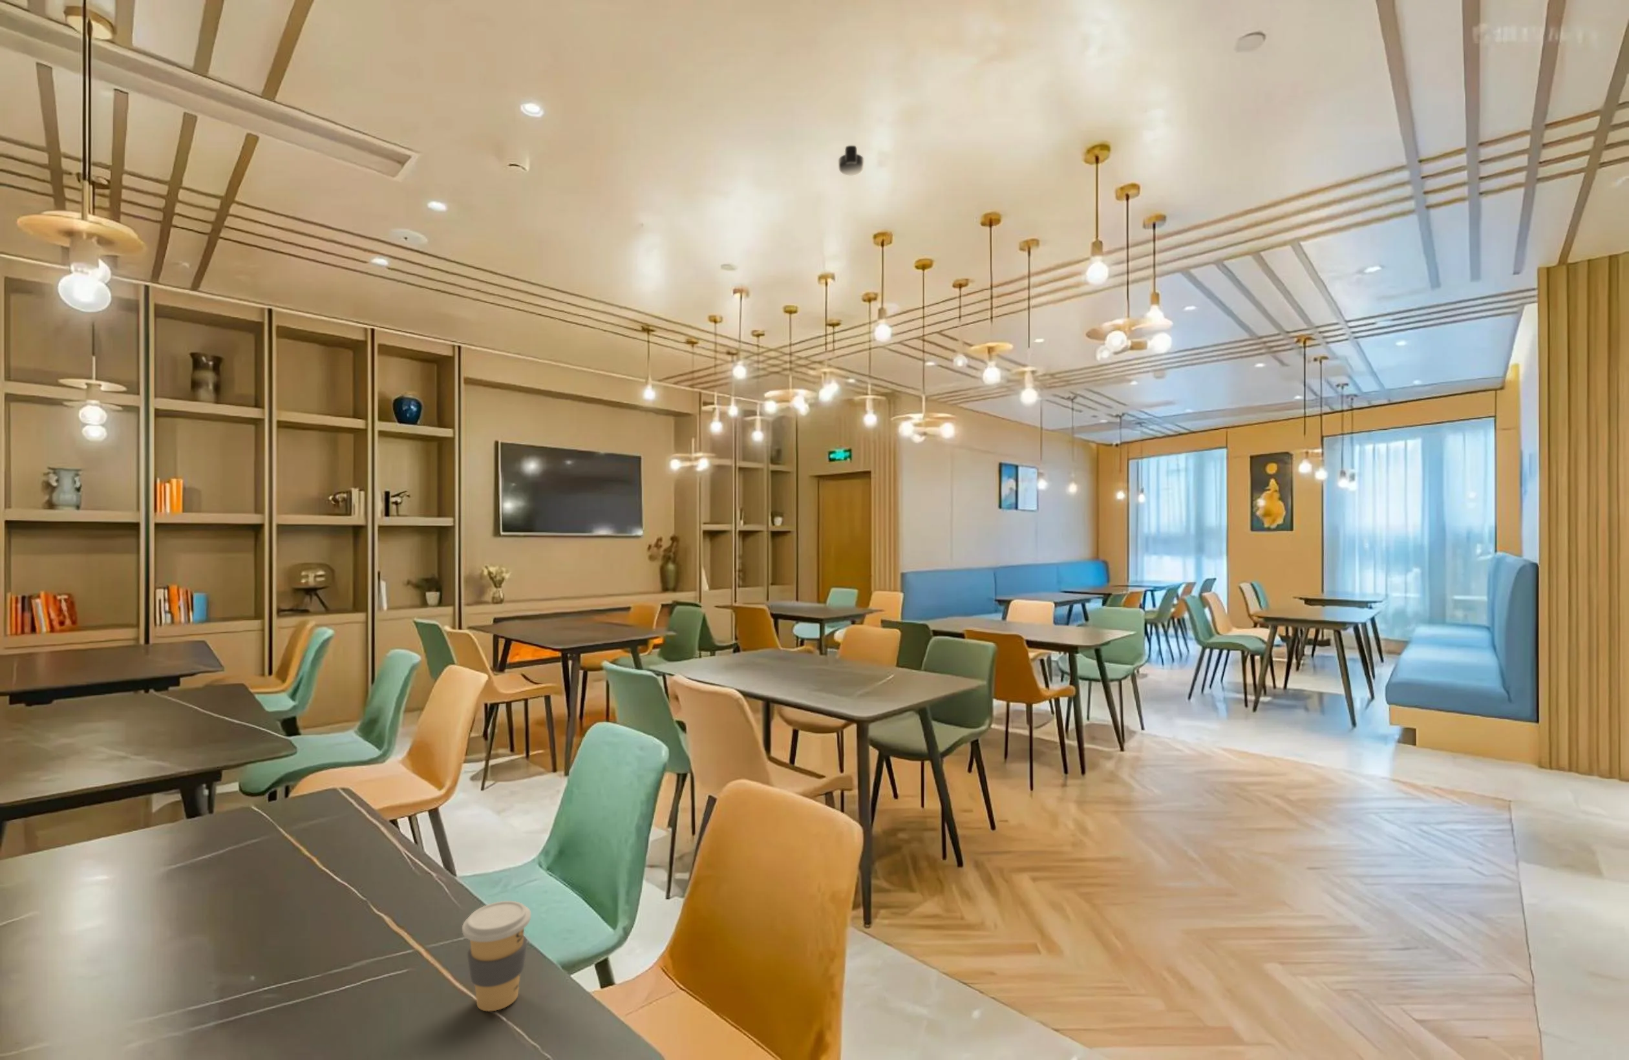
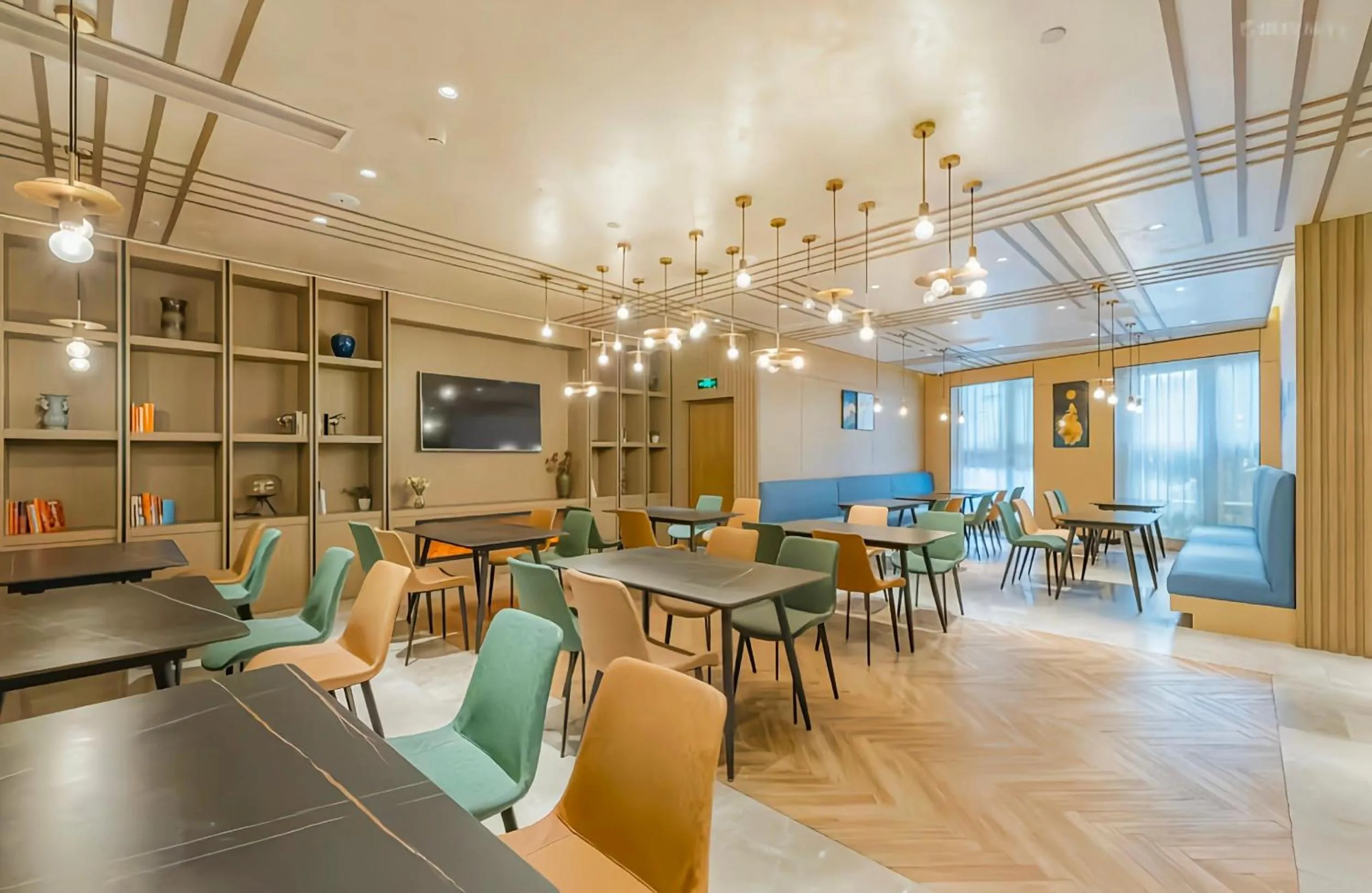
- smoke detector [838,145,864,176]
- coffee cup [462,901,532,1011]
